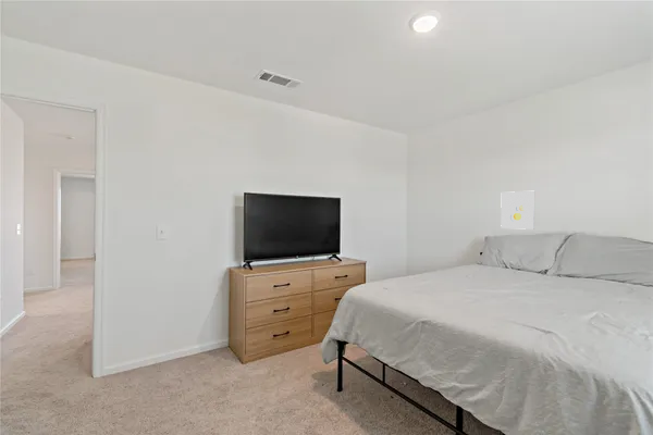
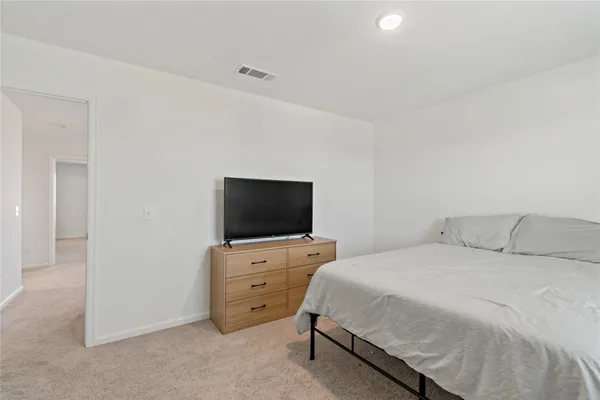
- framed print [500,190,535,231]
